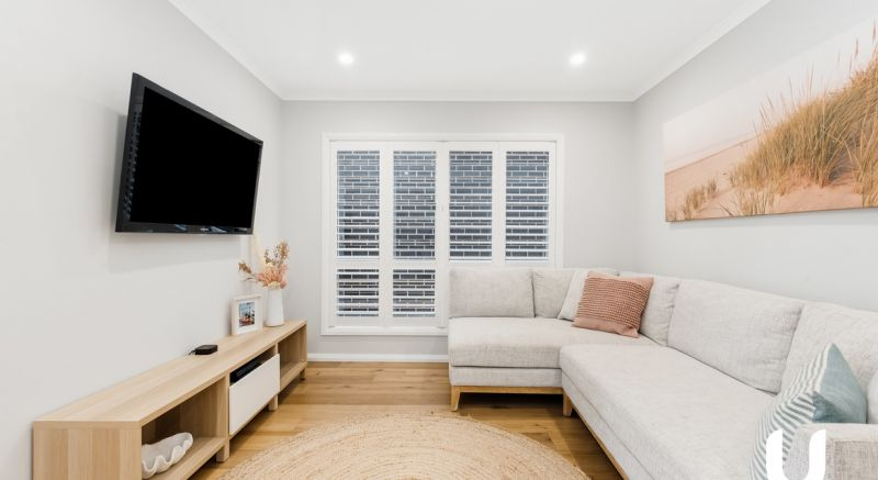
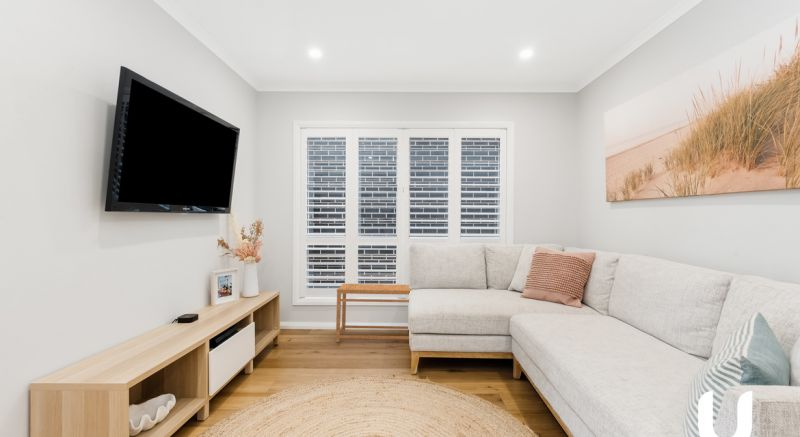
+ side table [335,283,413,343]
